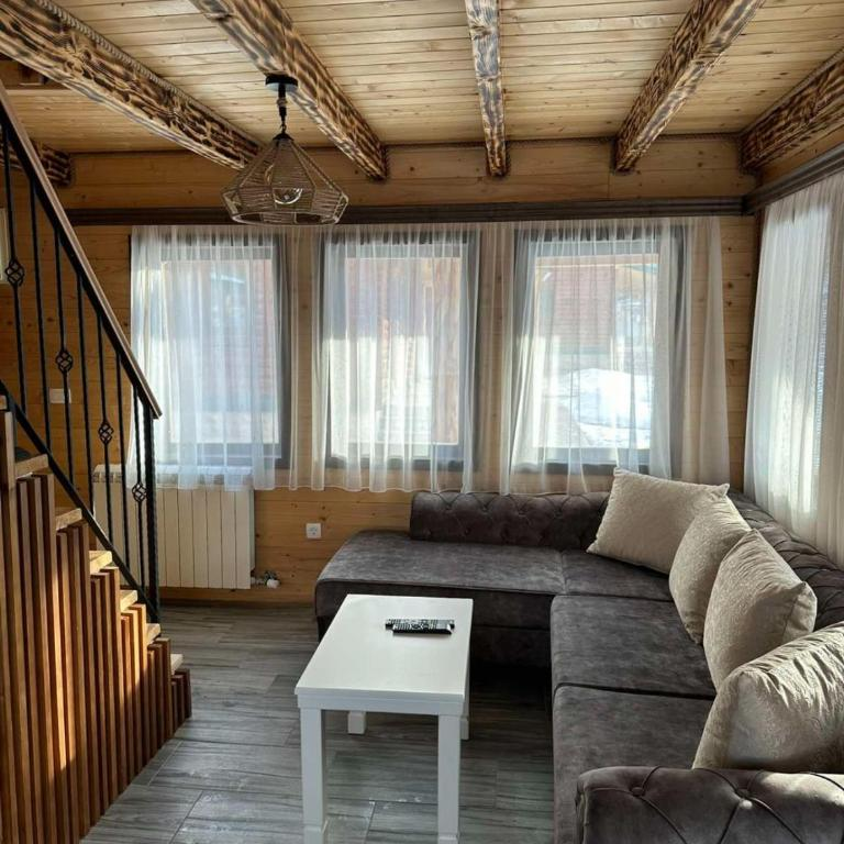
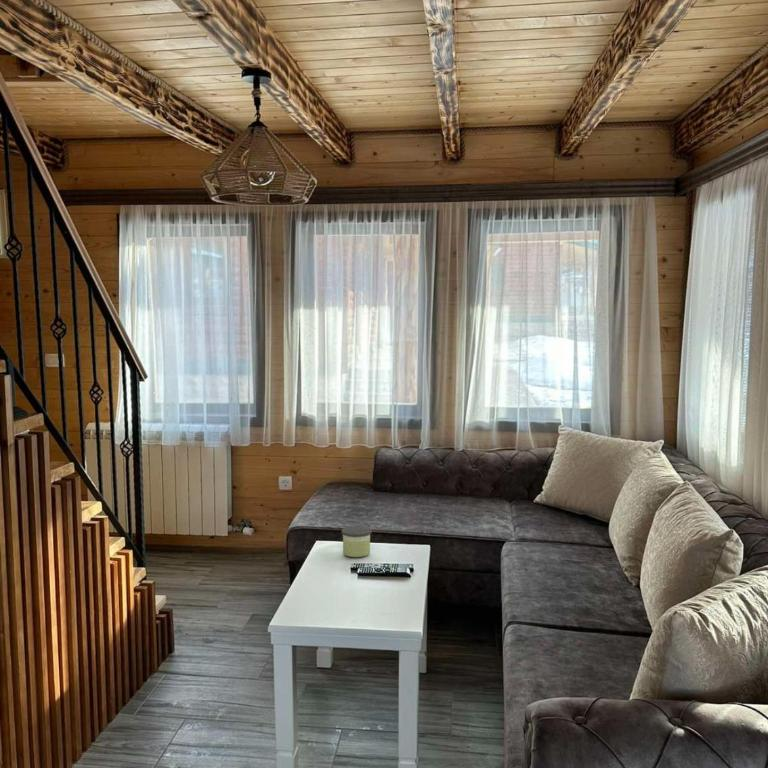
+ candle [341,525,372,558]
